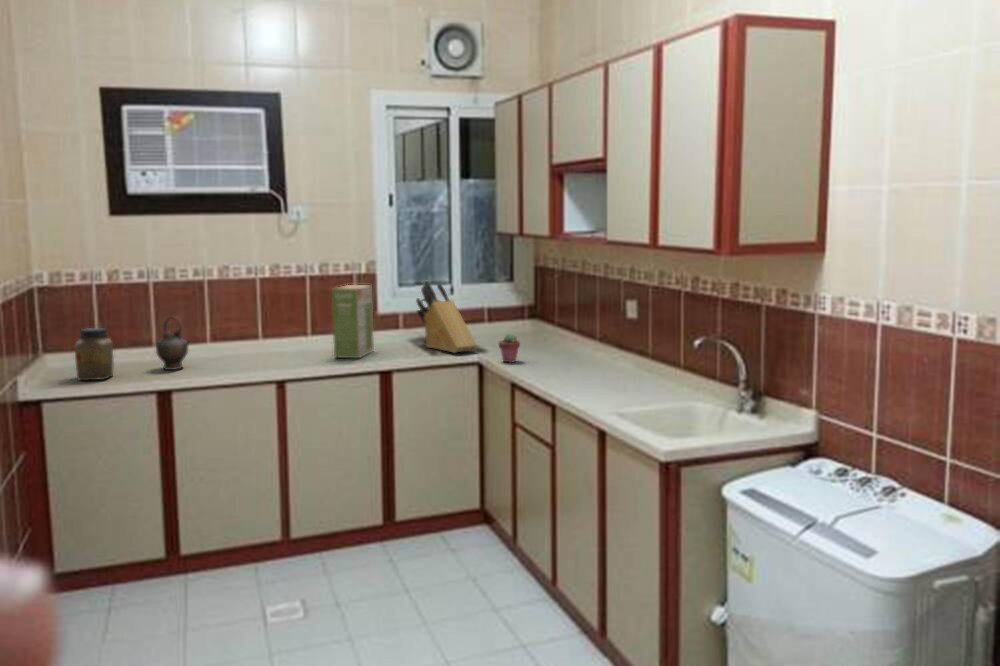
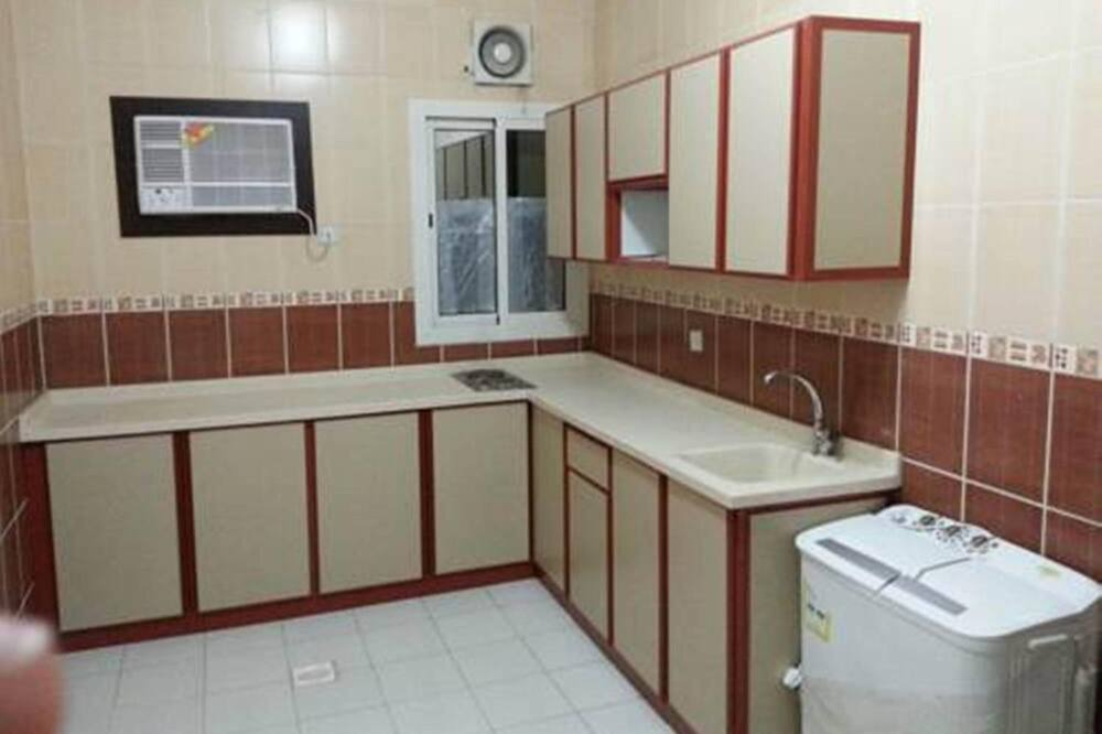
- knife block [415,280,478,354]
- potted succulent [498,333,521,363]
- teapot [155,315,192,371]
- food box [331,284,375,359]
- jar [74,327,115,381]
